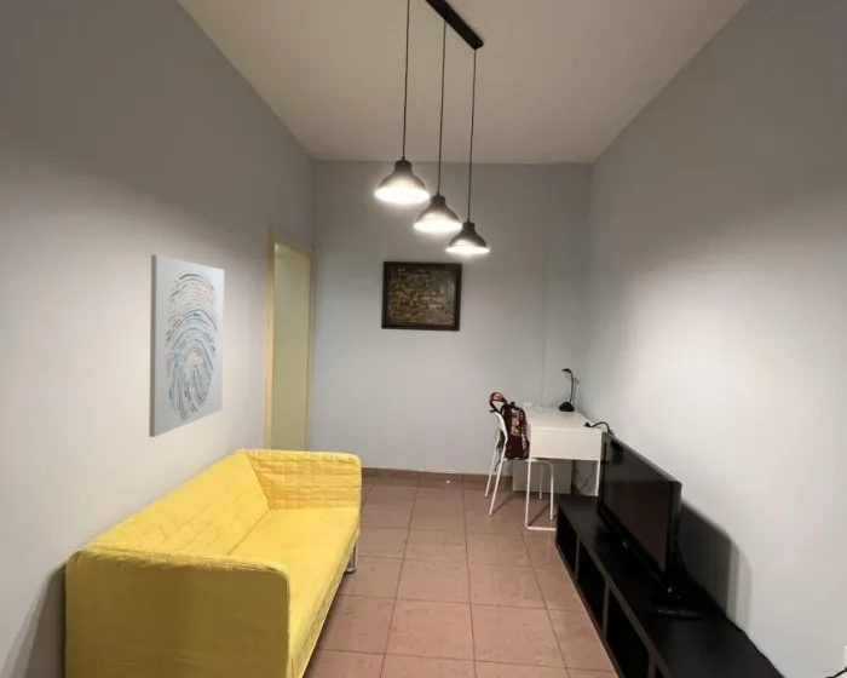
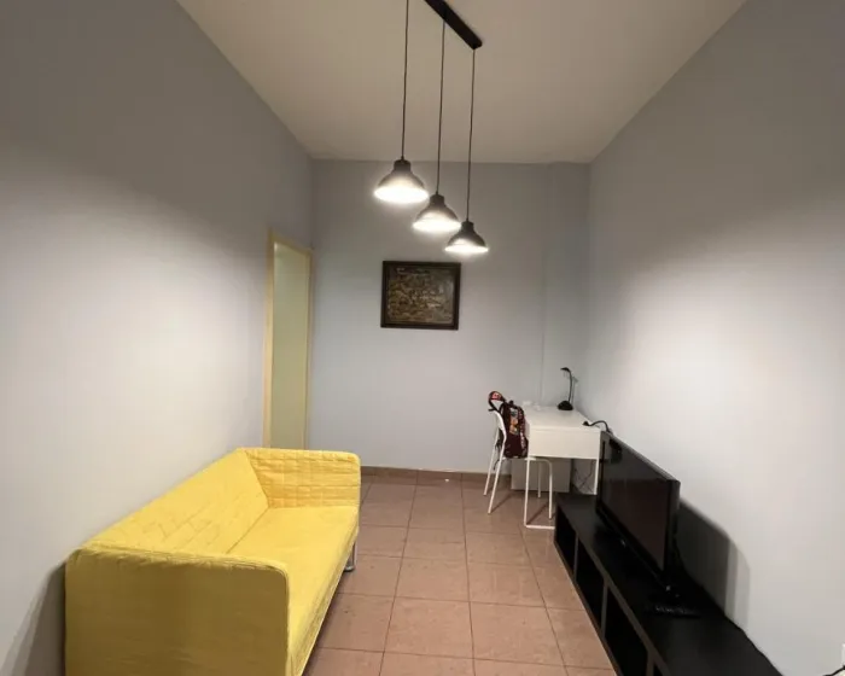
- wall art [148,253,225,438]
